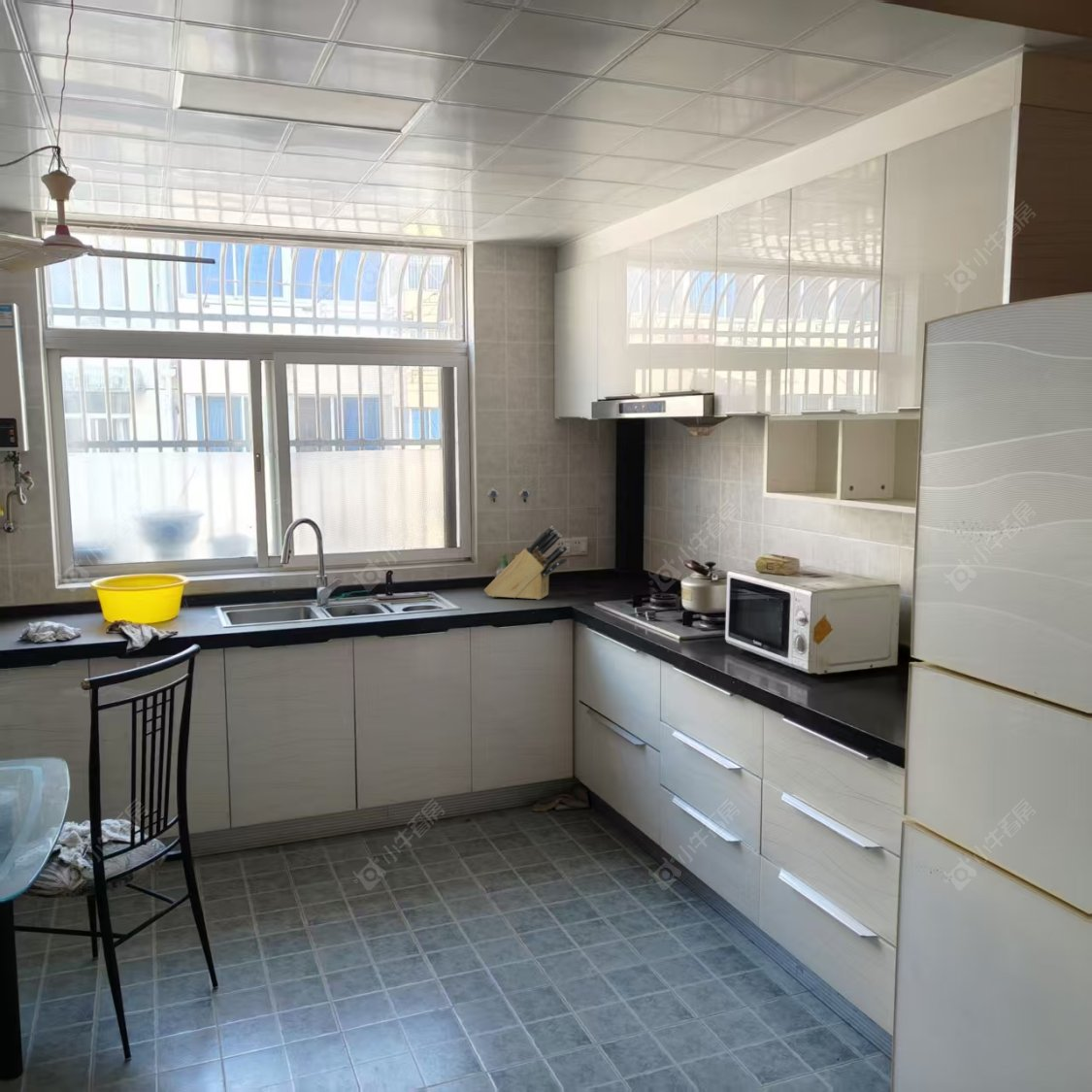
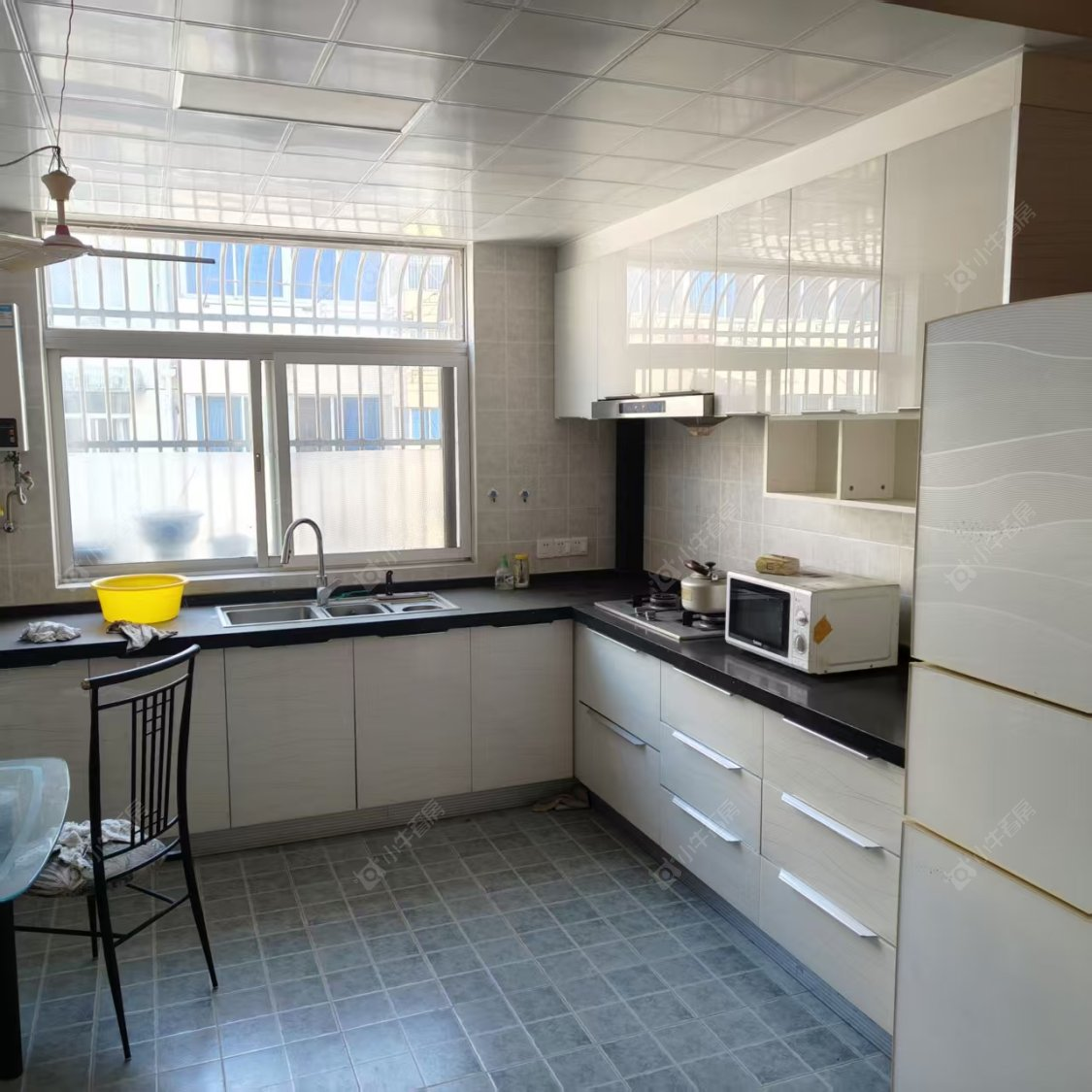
- knife block [483,525,570,601]
